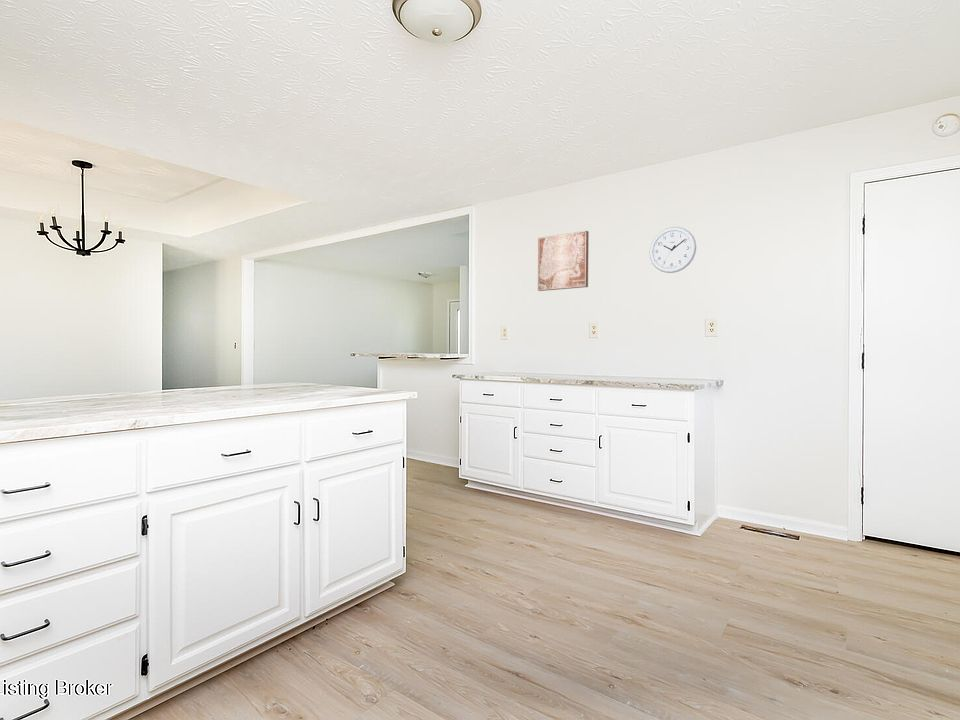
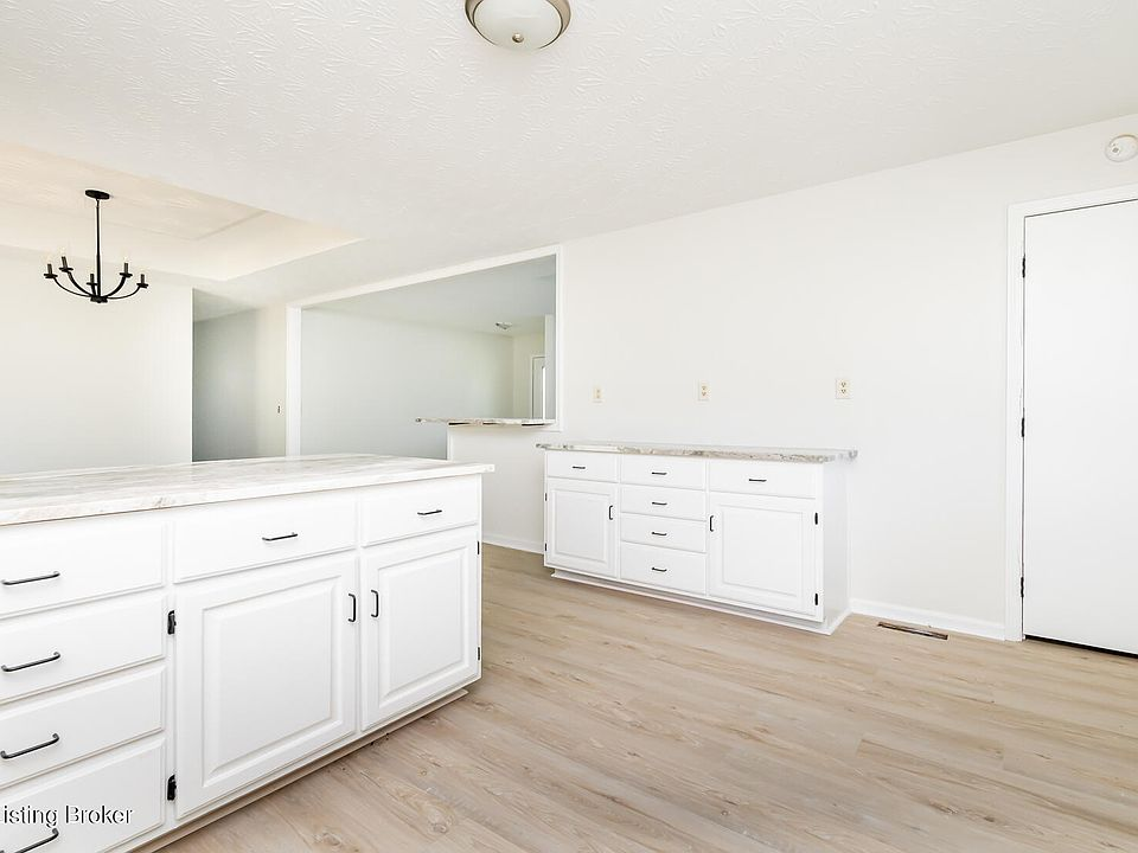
- wall clock [648,226,697,274]
- wall art [537,230,590,292]
